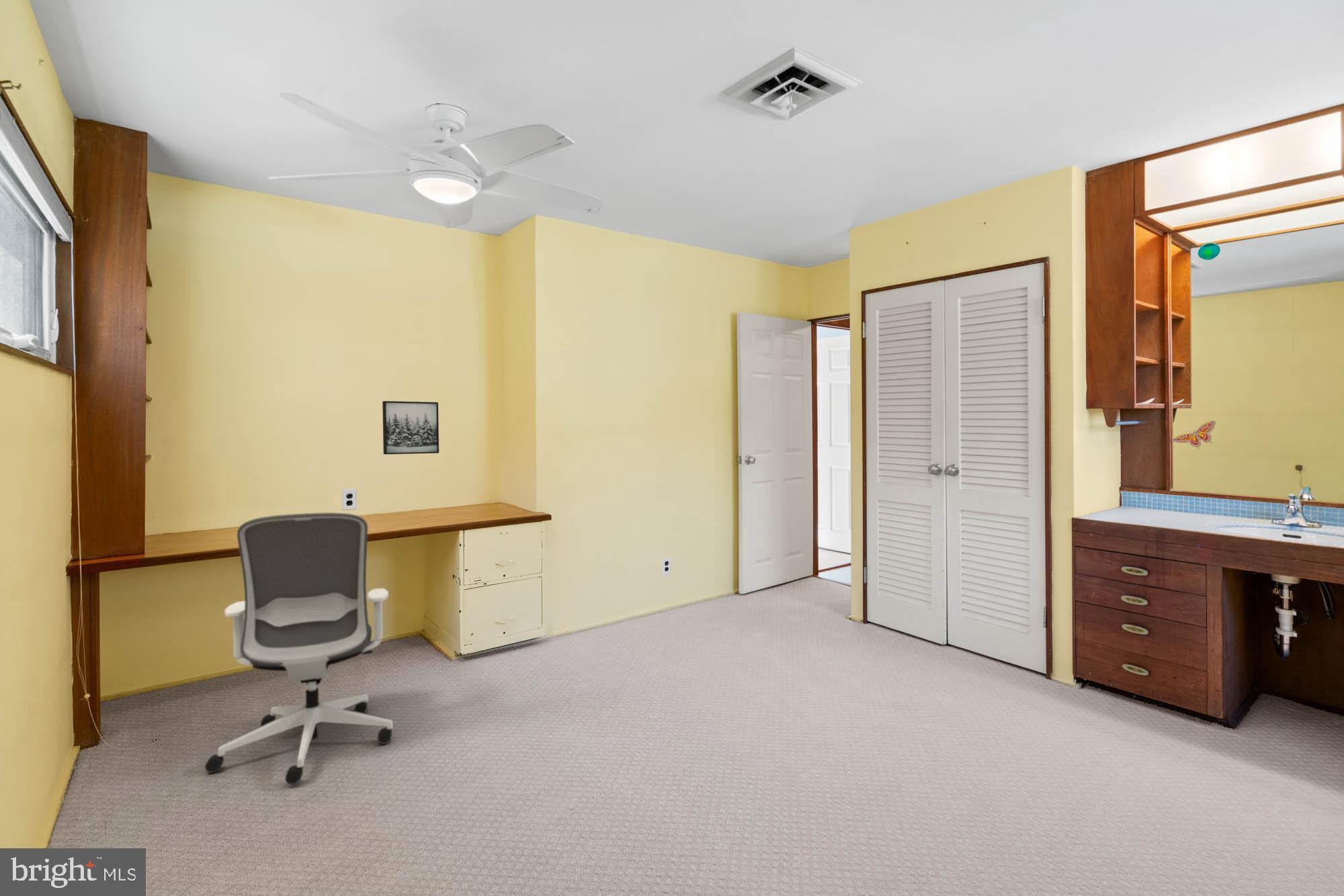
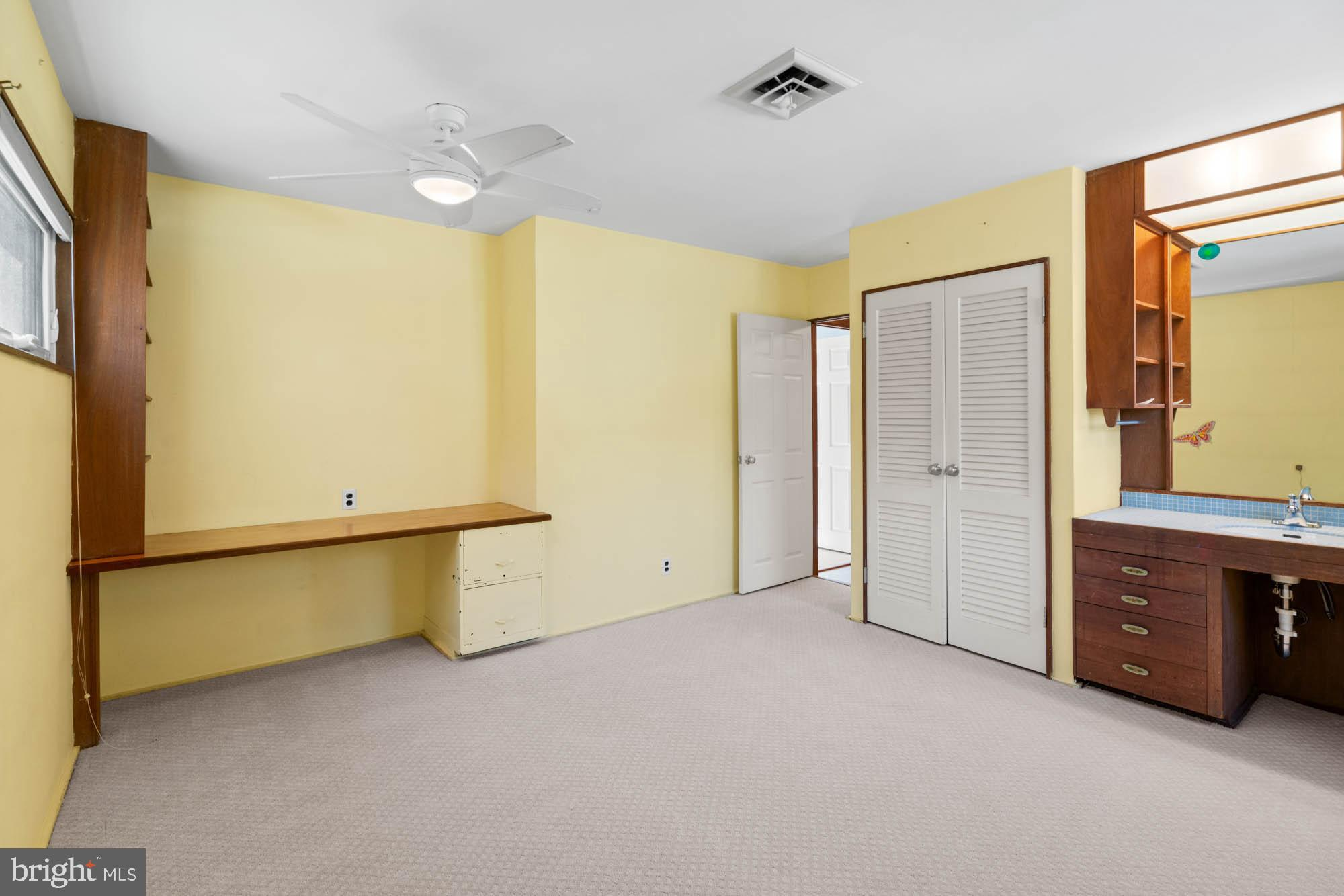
- office chair [204,512,394,785]
- wall art [382,400,439,455]
